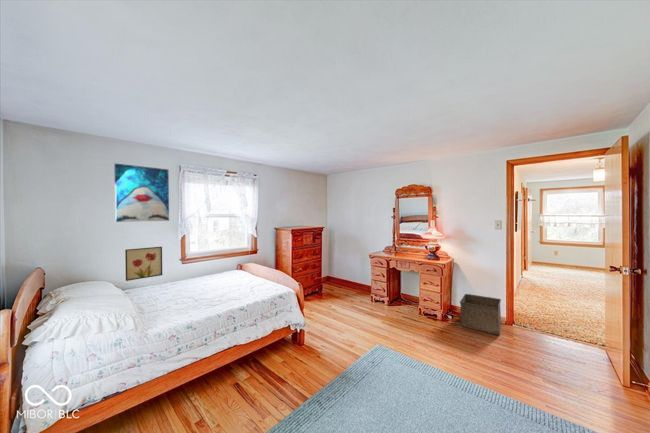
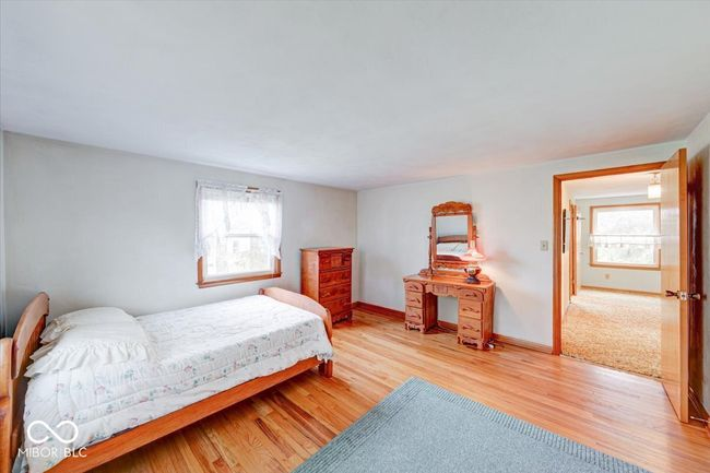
- storage bin [459,293,503,336]
- wall art [124,246,163,282]
- wall art [114,162,170,223]
